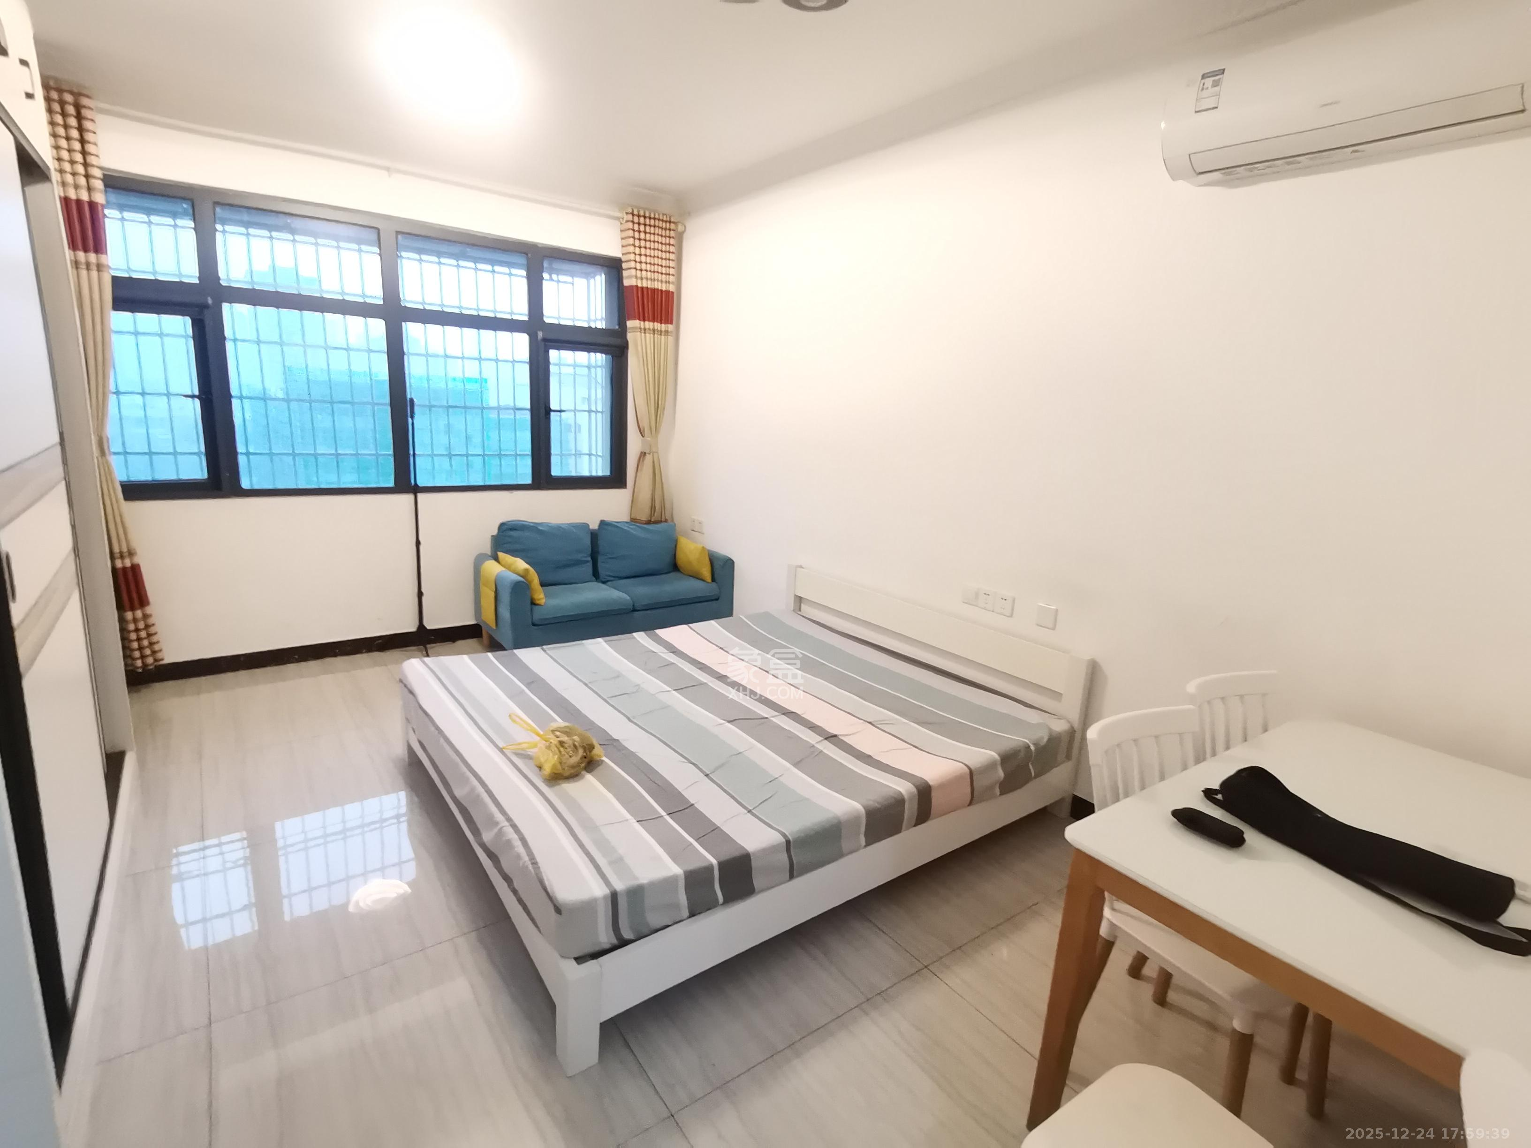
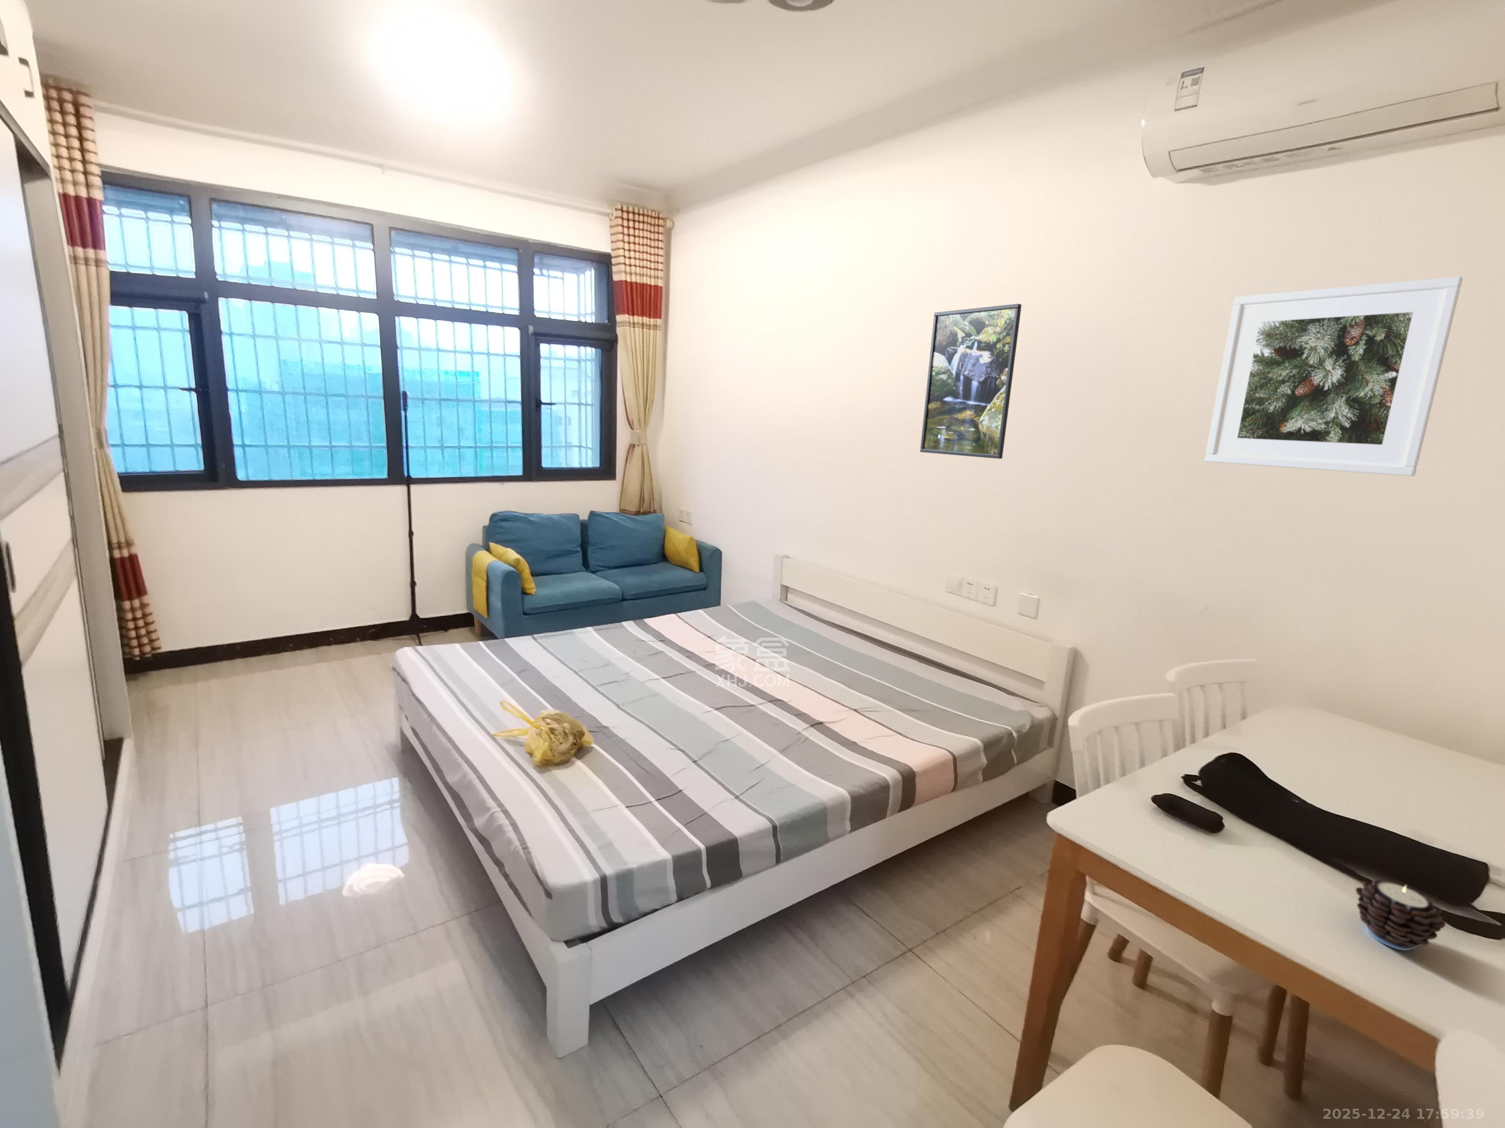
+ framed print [920,303,1023,460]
+ candle [1356,879,1447,951]
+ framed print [1204,276,1464,478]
